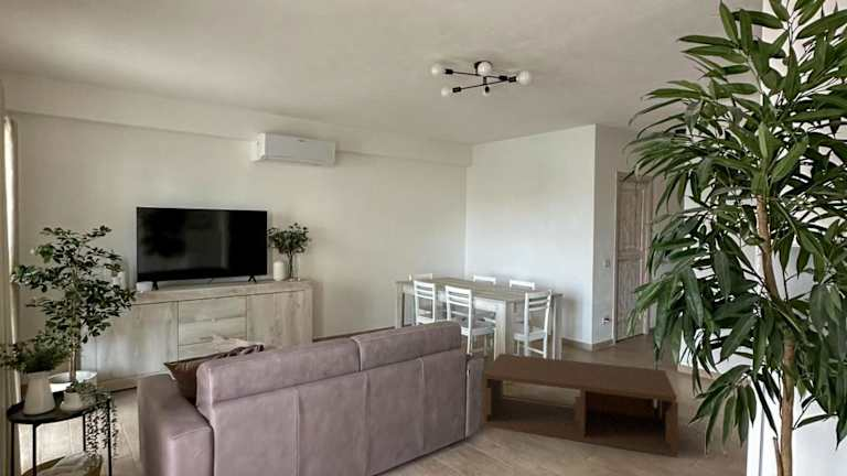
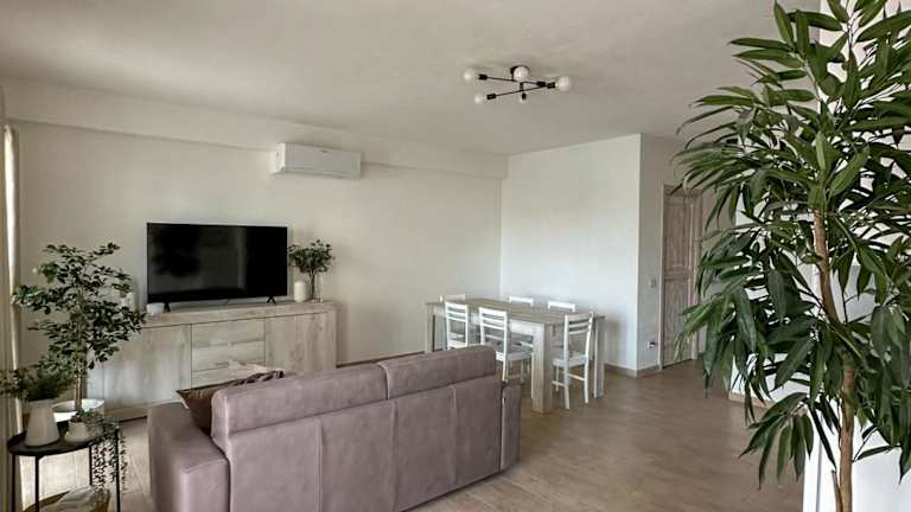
- coffee table [482,353,679,458]
